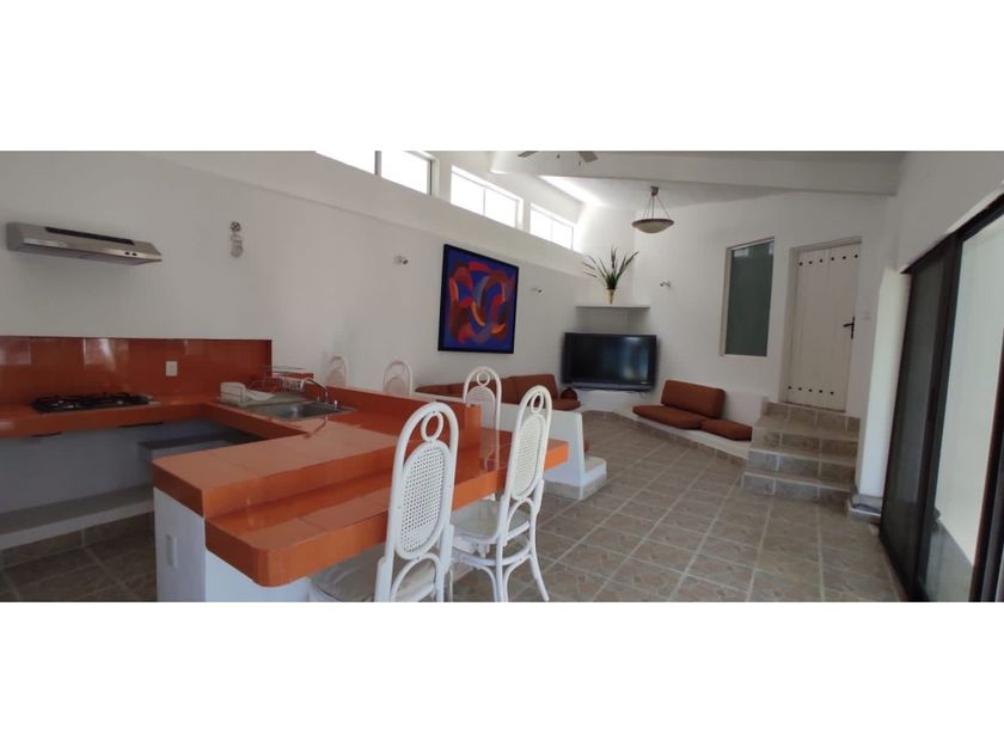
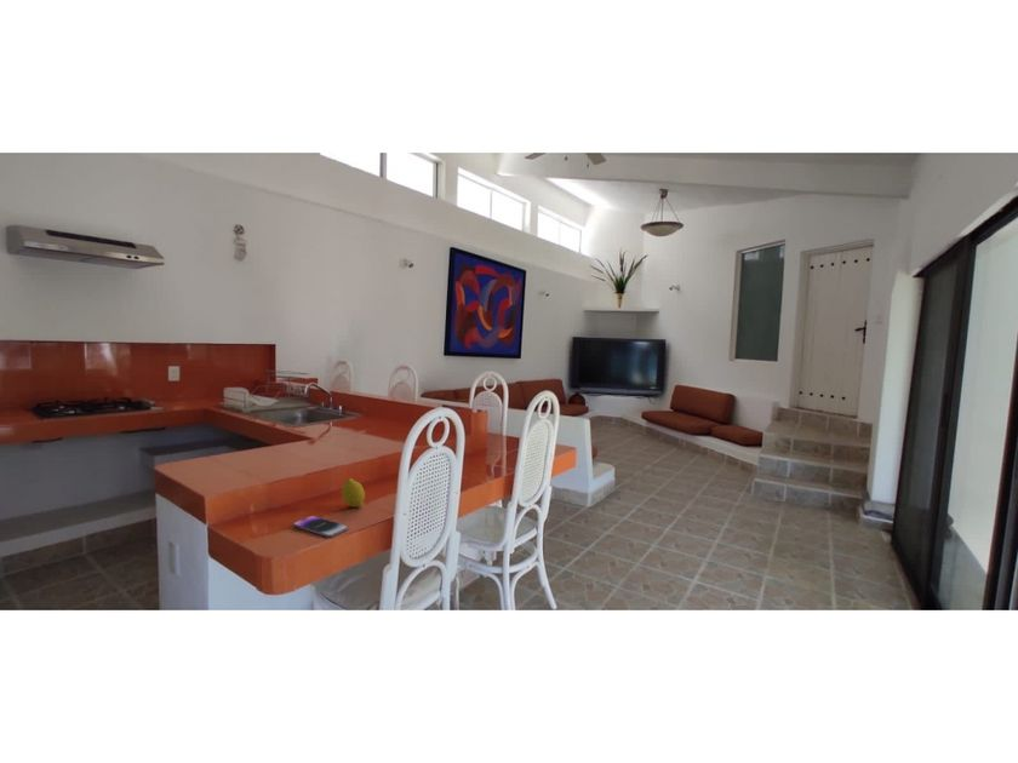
+ fruit [341,477,366,509]
+ smartphone [292,515,349,538]
